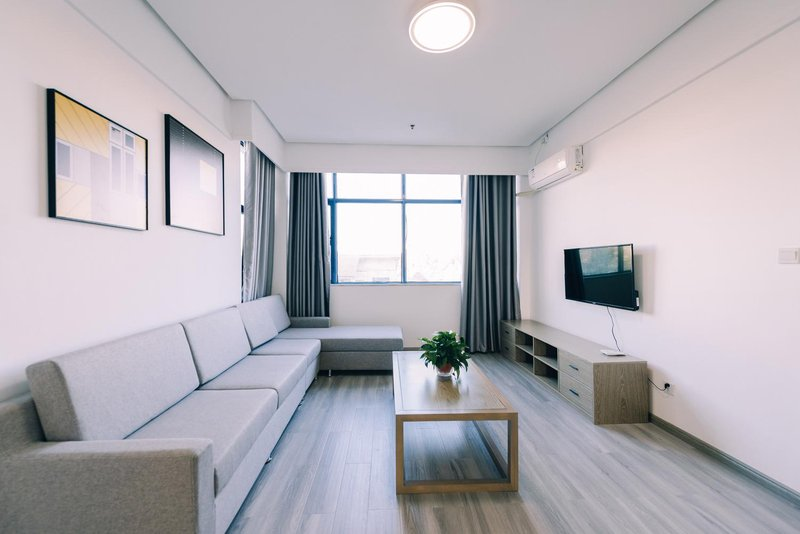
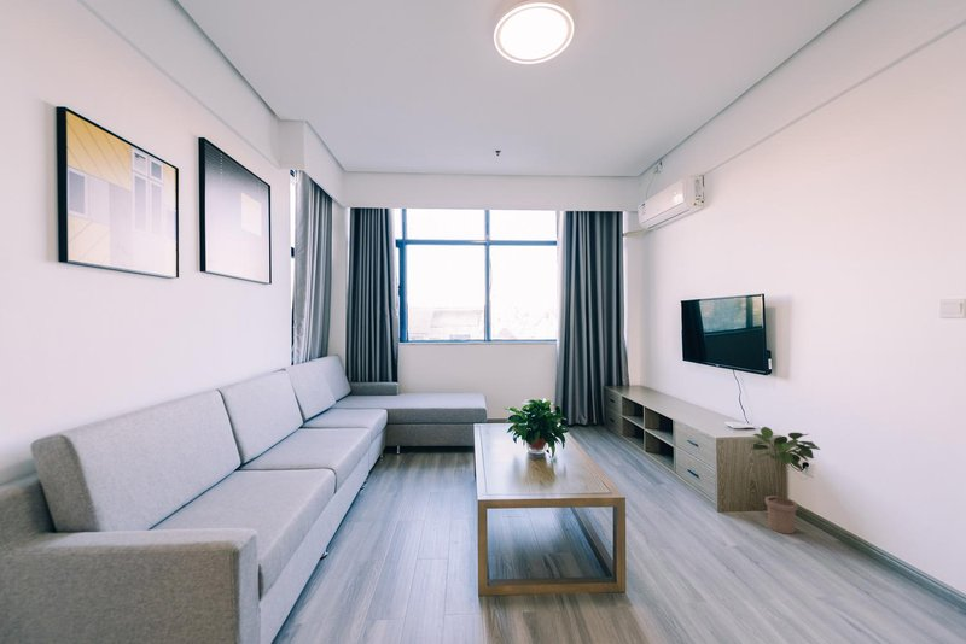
+ potted plant [745,426,821,535]
